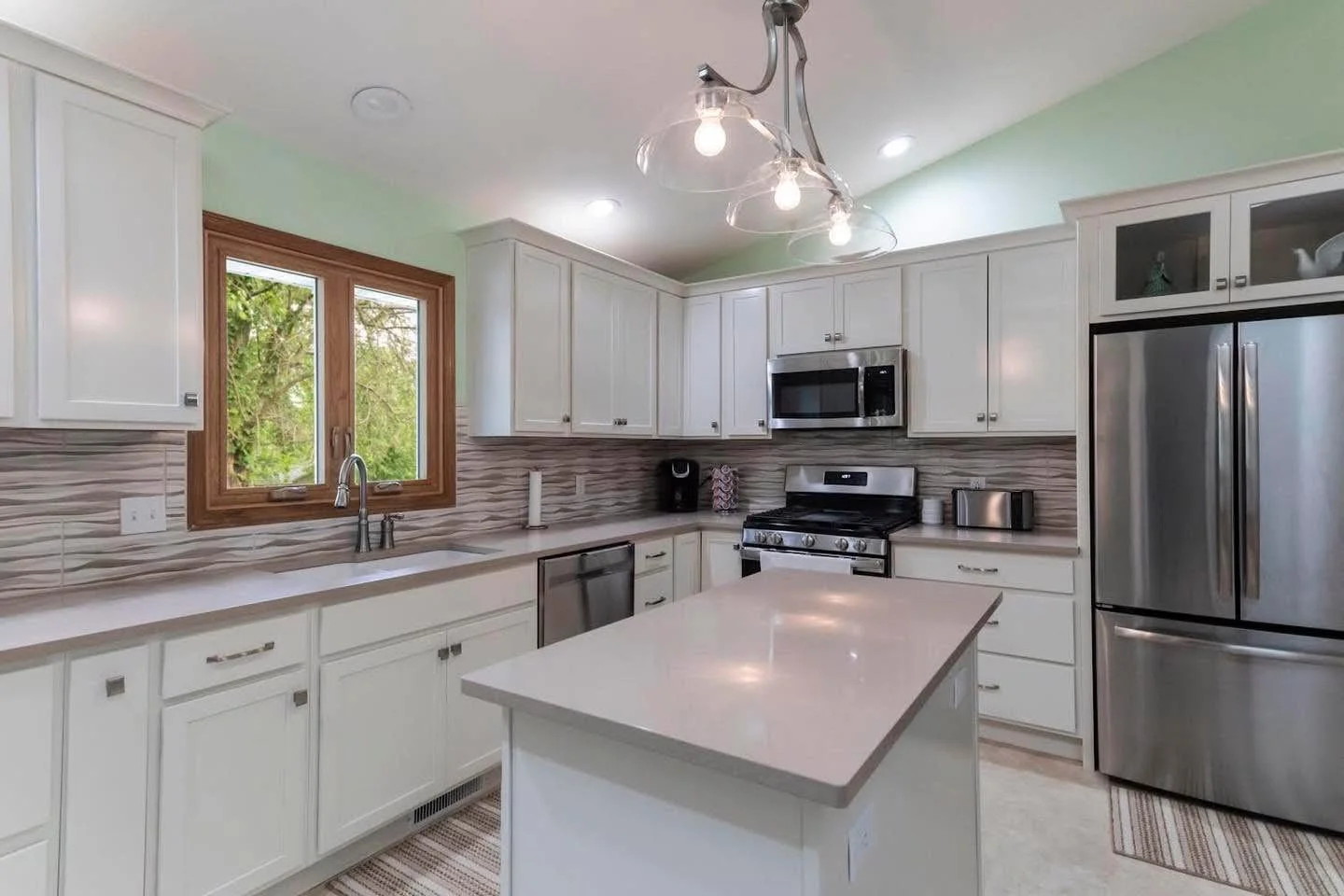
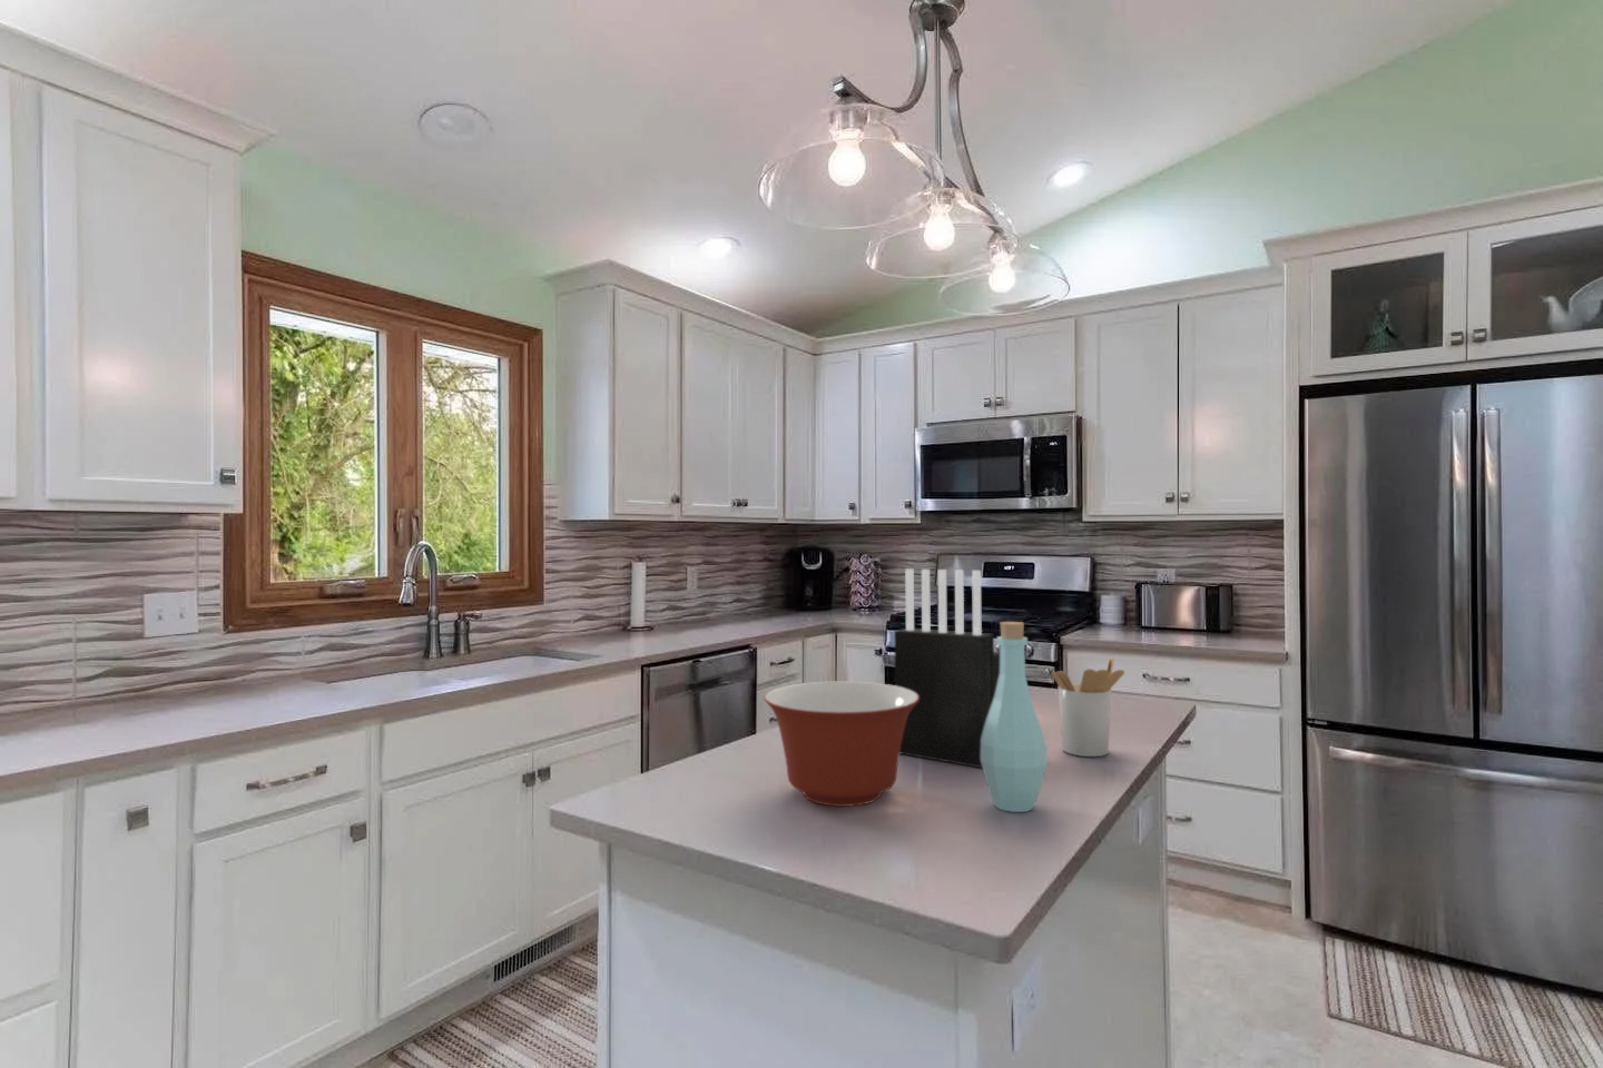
+ bottle [980,621,1048,813]
+ knife block [893,567,1001,769]
+ mixing bowl [762,681,920,808]
+ utensil holder [1051,657,1126,758]
